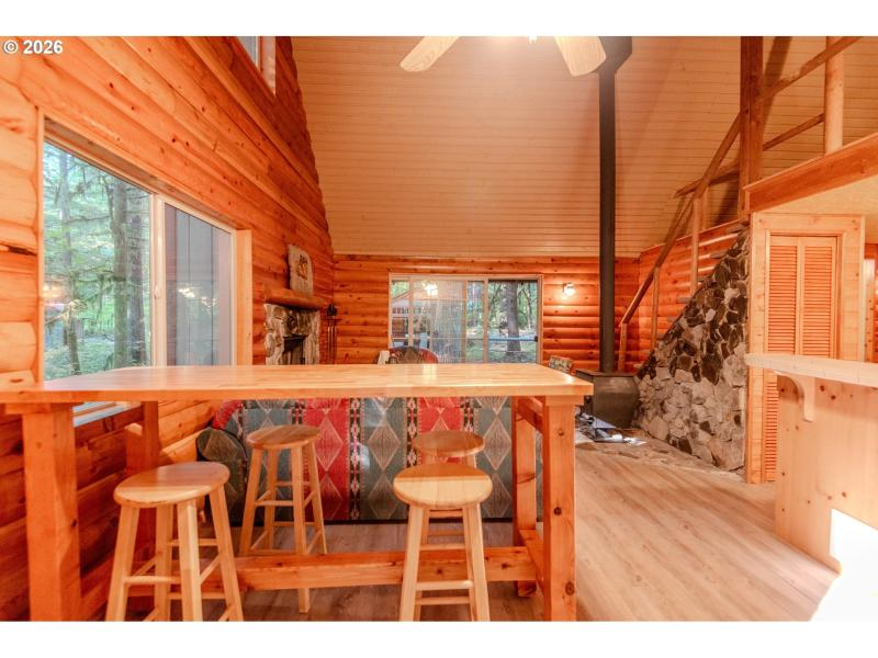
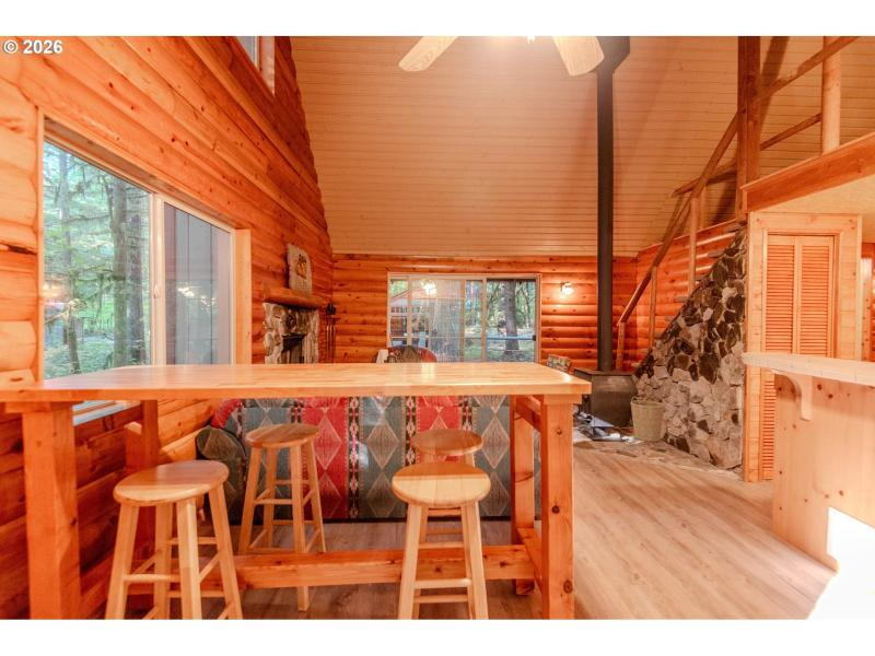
+ basket [630,396,666,443]
